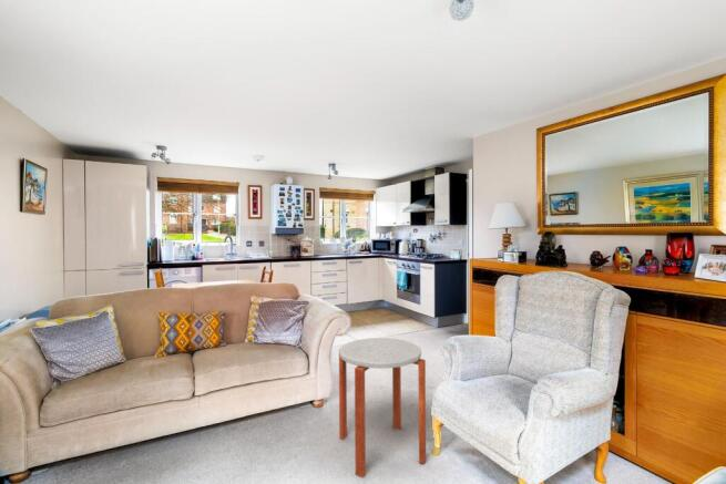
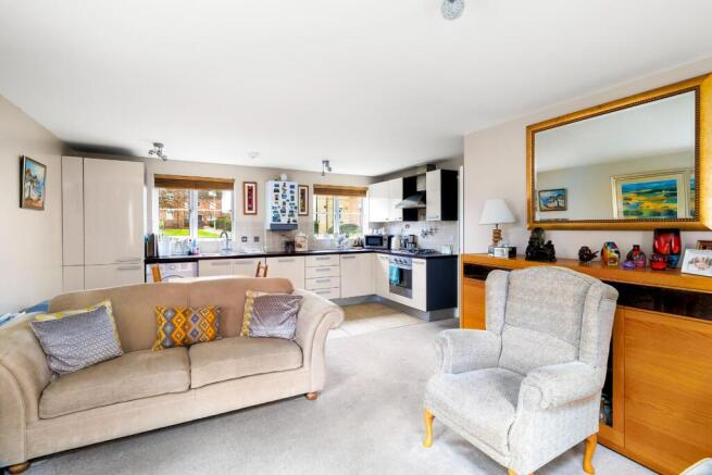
- side table [338,337,427,478]
